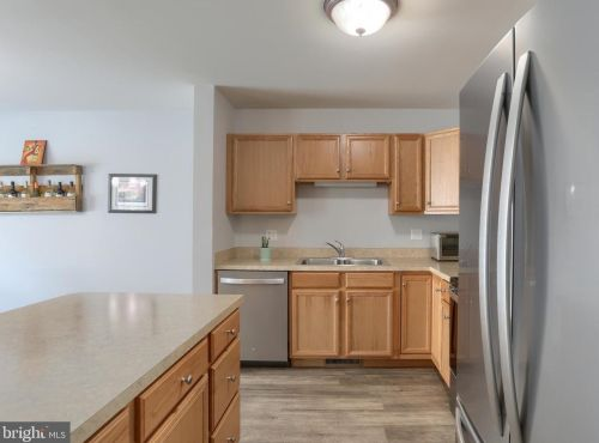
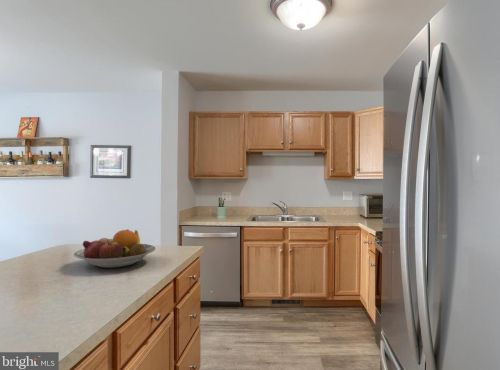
+ fruit bowl [73,228,156,269]
